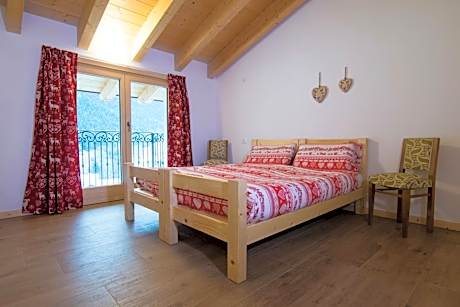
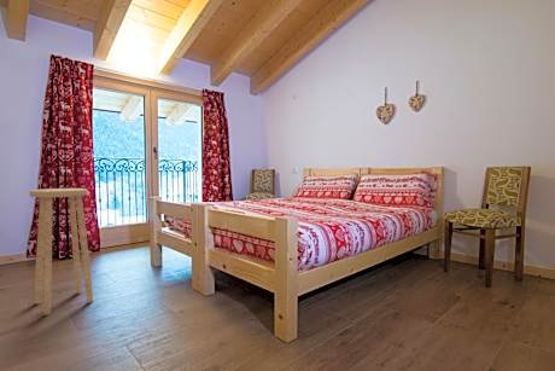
+ stool [29,187,94,317]
